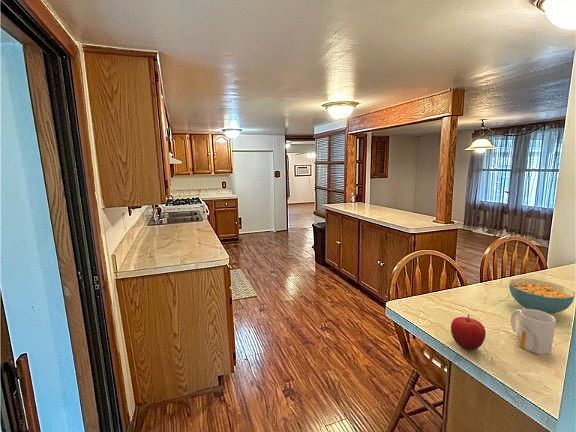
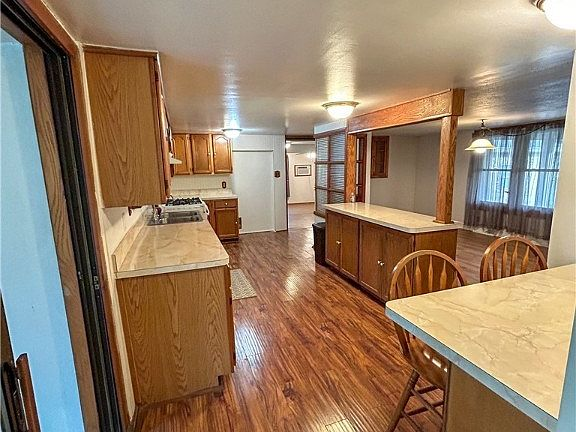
- cereal bowl [508,277,575,315]
- fruit [450,314,486,351]
- mug [510,308,557,355]
